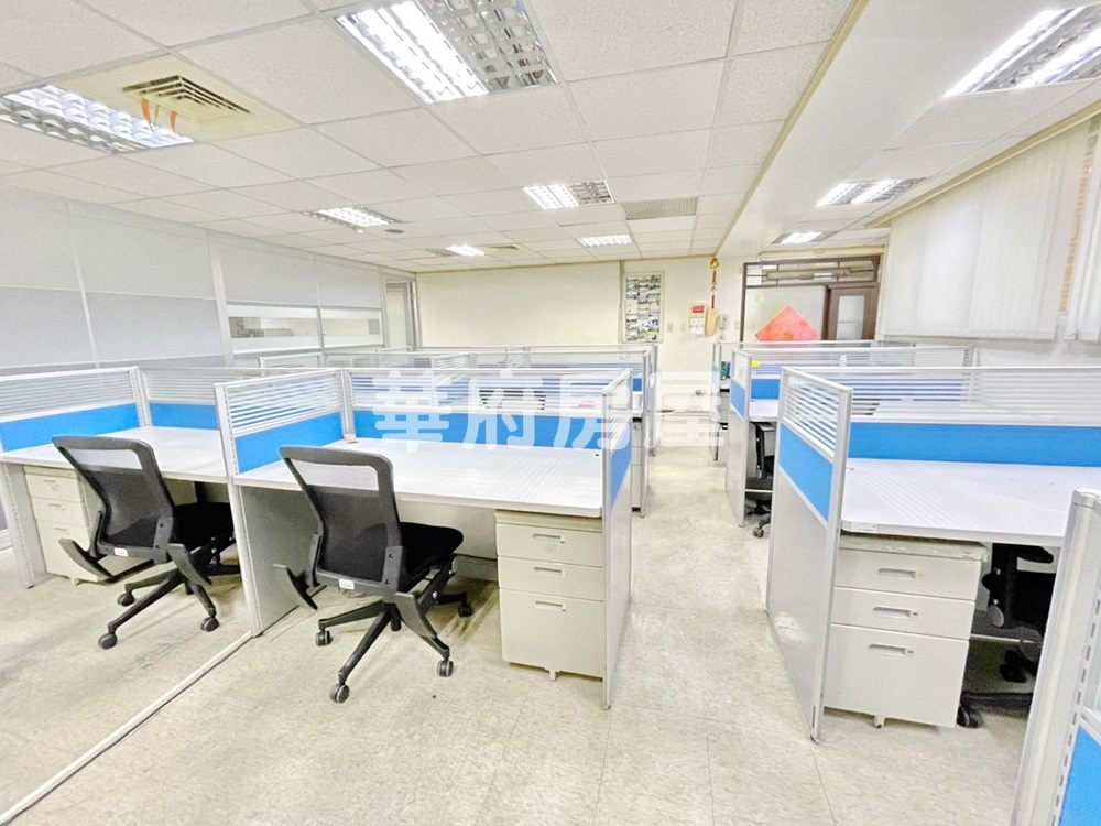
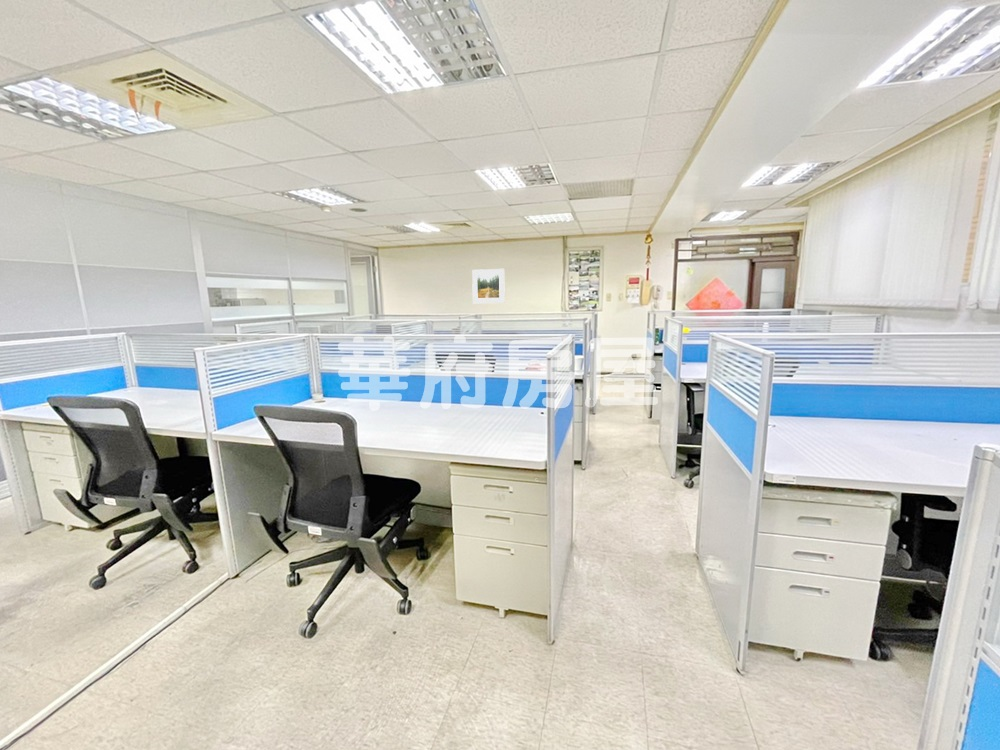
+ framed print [471,268,506,304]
